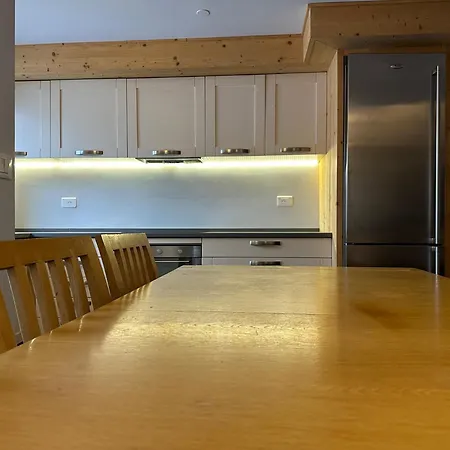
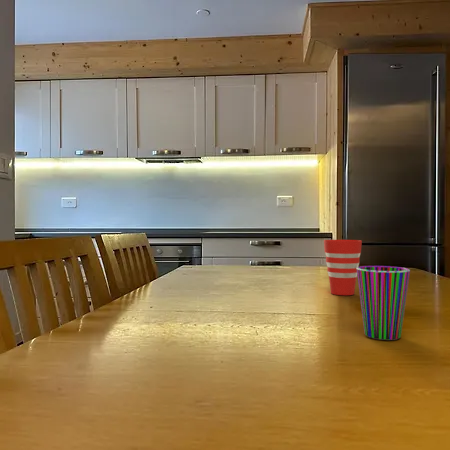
+ cup [356,265,411,341]
+ cup [323,239,363,296]
